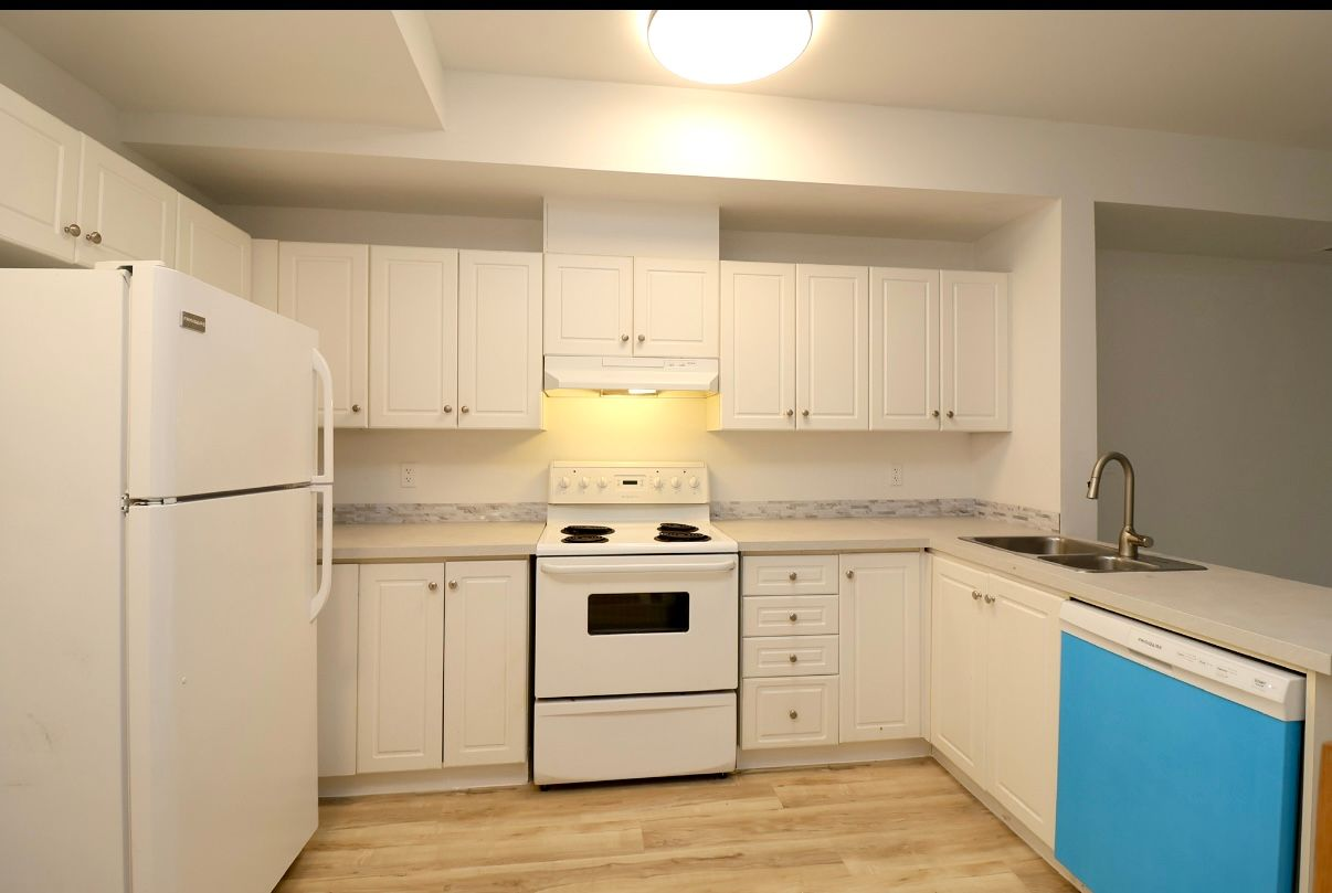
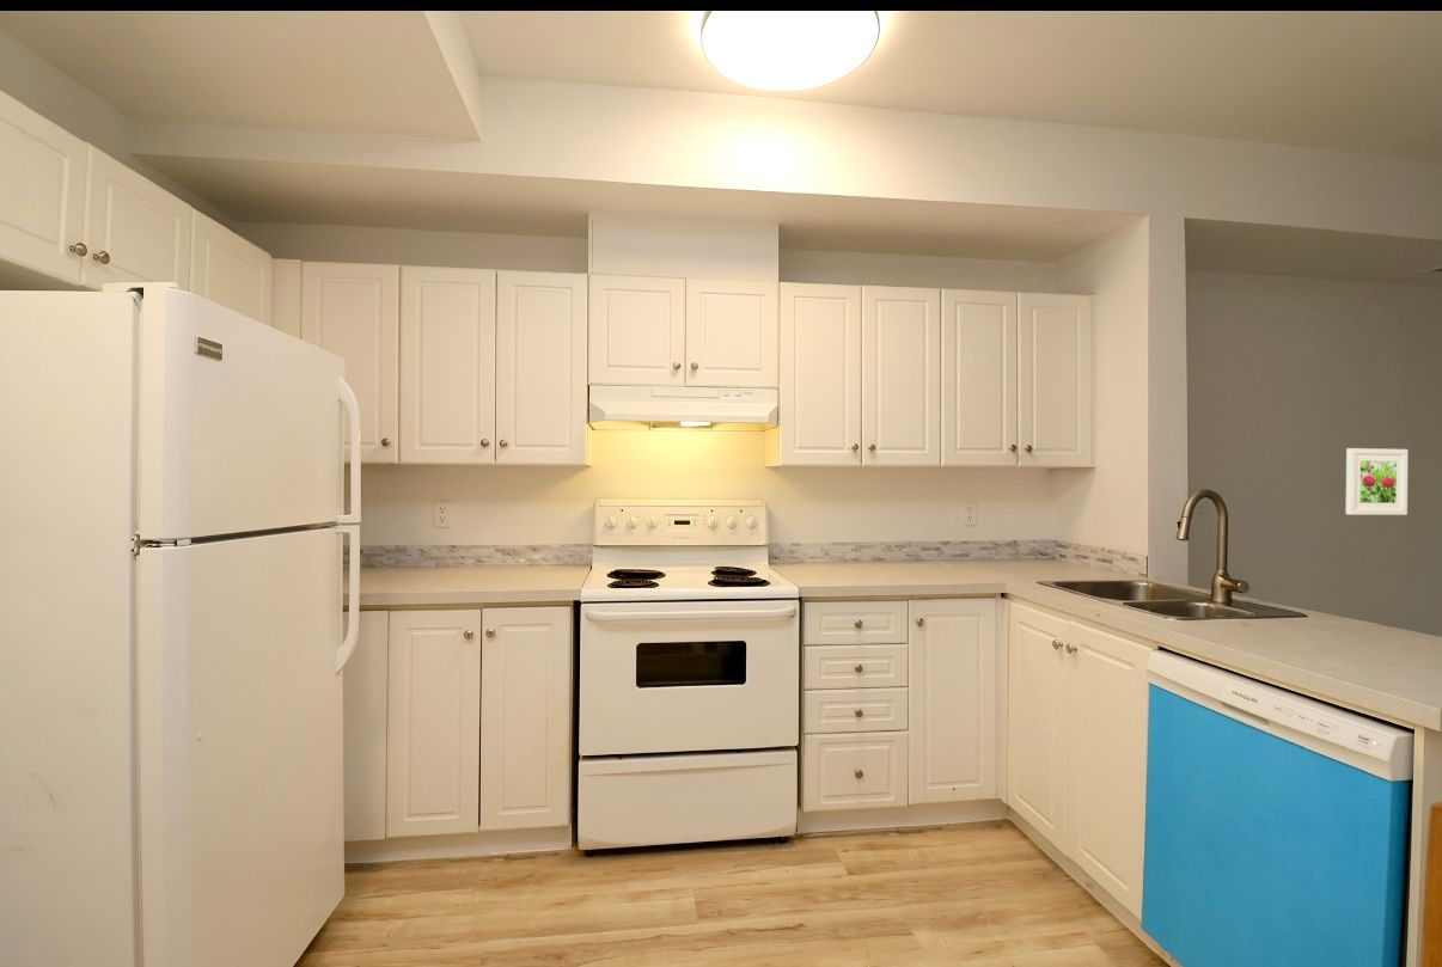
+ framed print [1345,447,1410,516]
